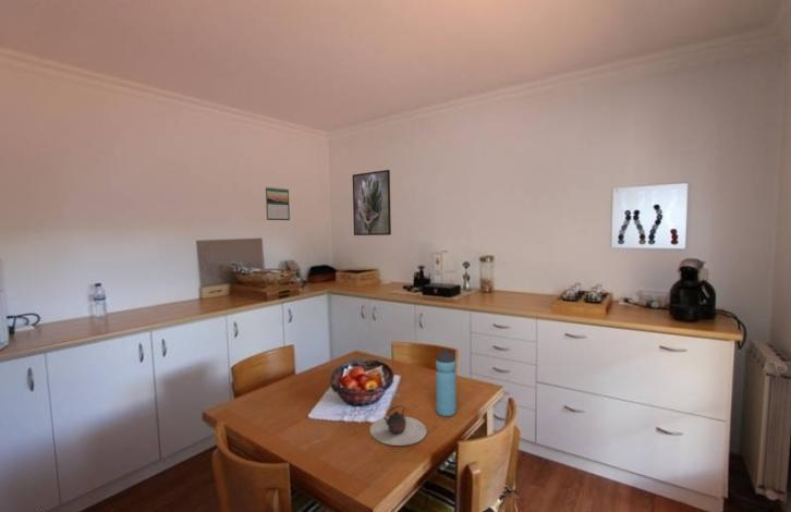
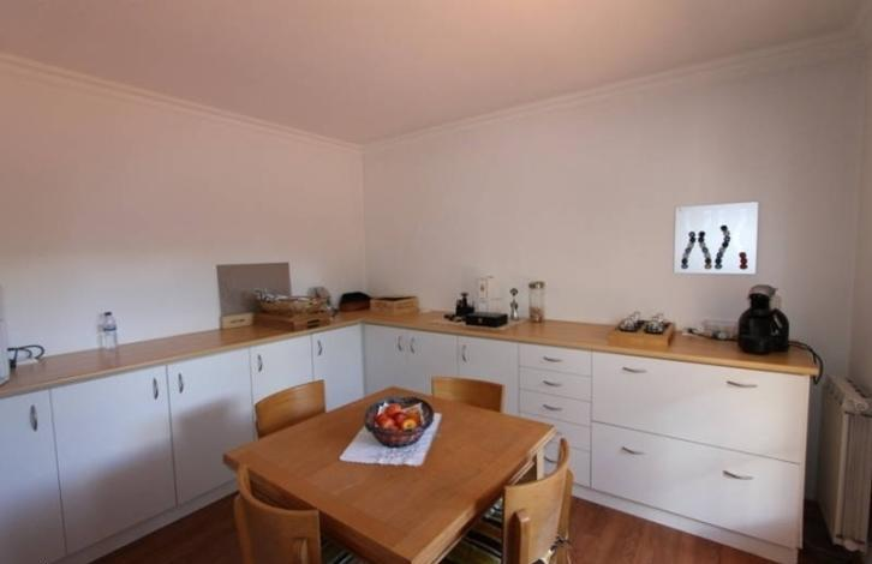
- water bottle [435,348,458,417]
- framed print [352,169,392,236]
- calendar [265,186,291,221]
- teapot [369,404,428,447]
